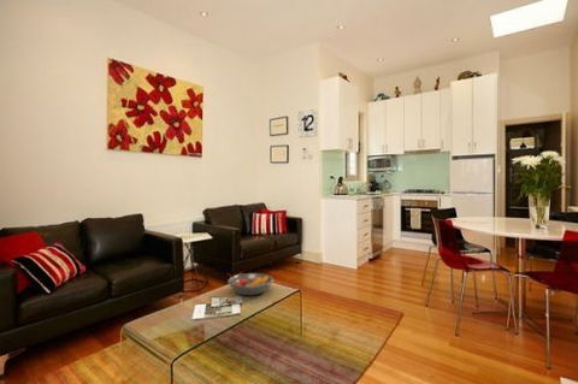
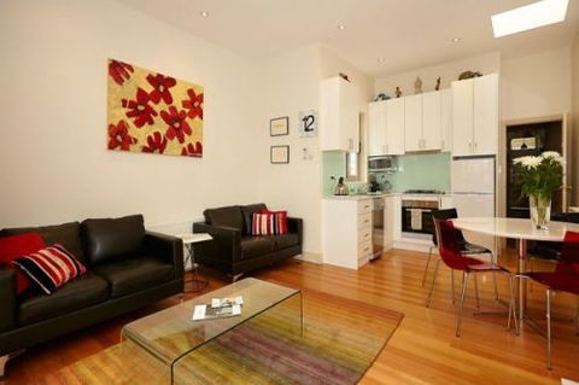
- fruit bowl [226,272,275,296]
